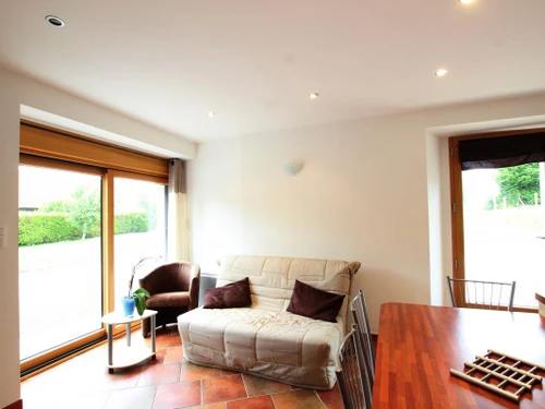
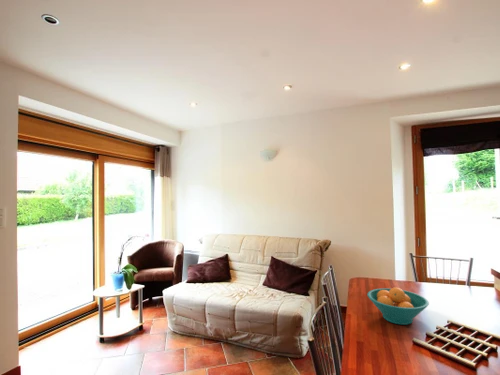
+ fruit bowl [366,286,430,326]
